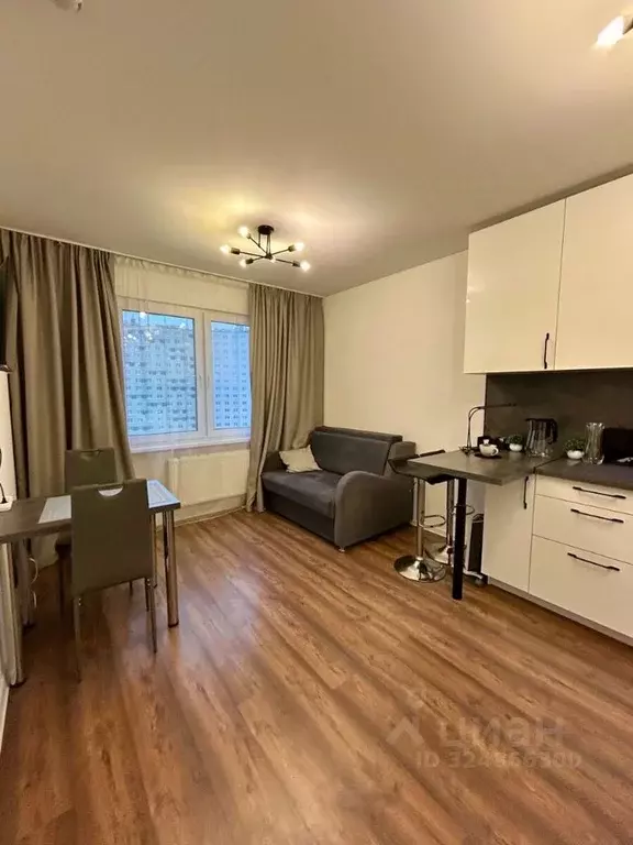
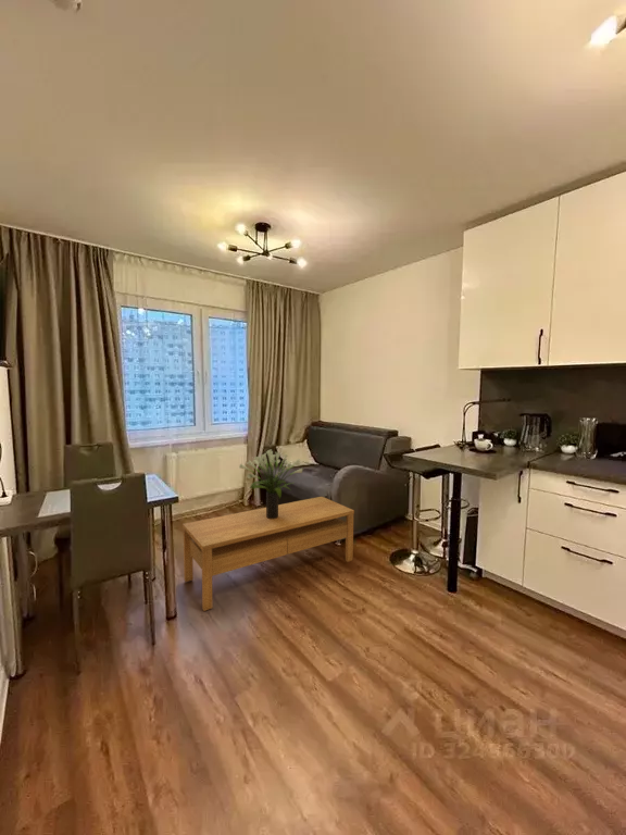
+ potted plant [238,449,304,519]
+ coffee table [181,496,355,612]
